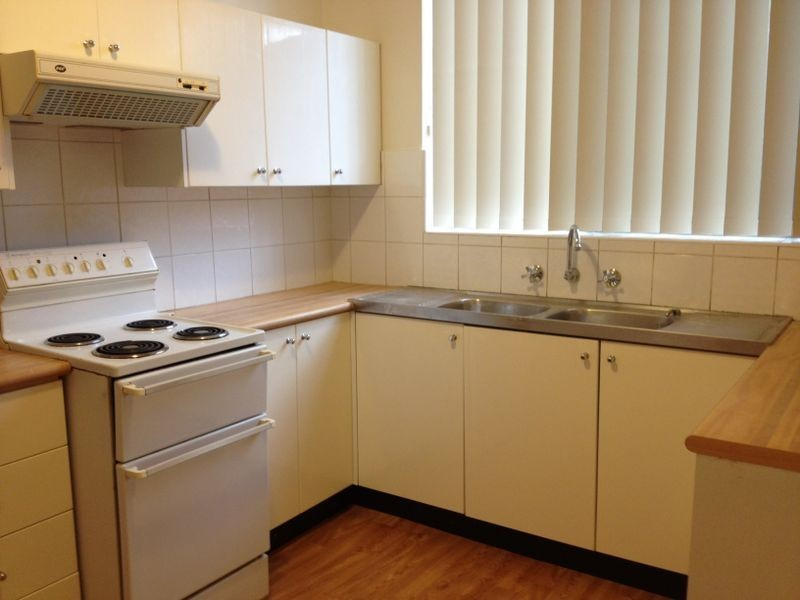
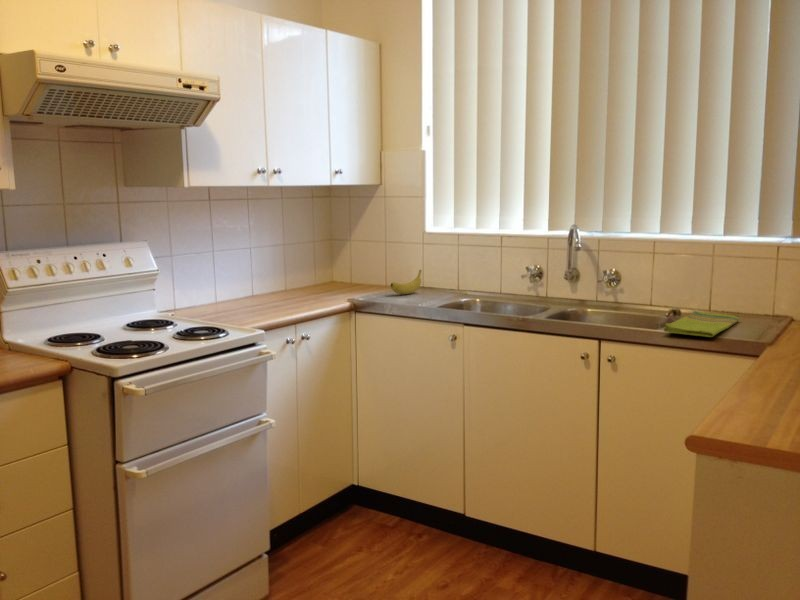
+ dish towel [663,310,740,338]
+ fruit [389,269,422,295]
